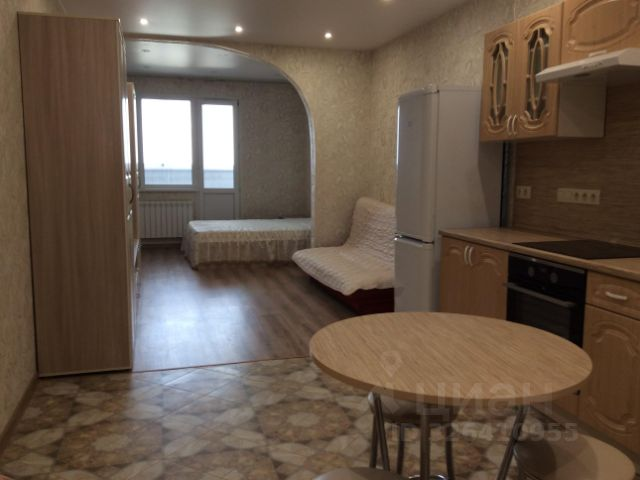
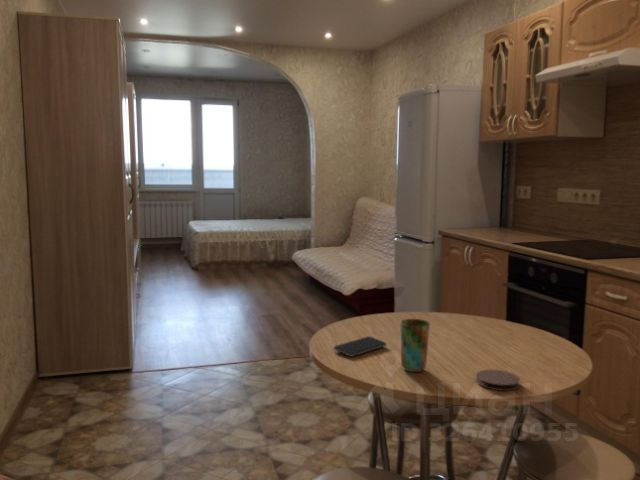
+ coaster [475,368,521,392]
+ cup [399,318,431,373]
+ smartphone [333,335,388,357]
